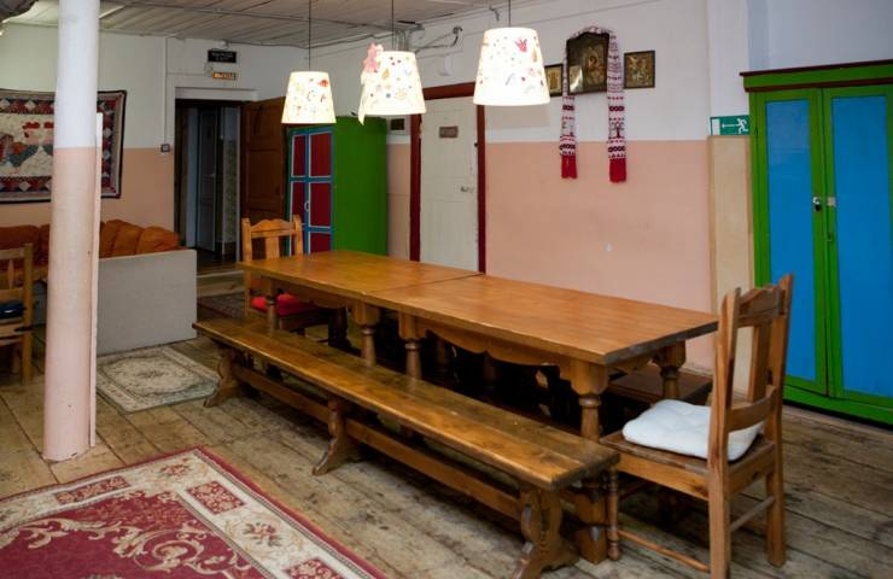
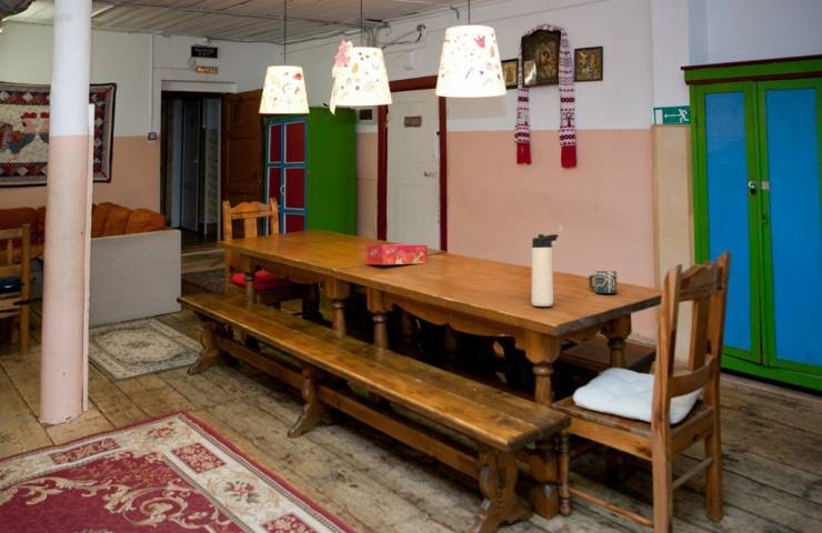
+ tissue box [365,243,429,265]
+ cup [588,270,618,294]
+ thermos bottle [531,233,559,308]
